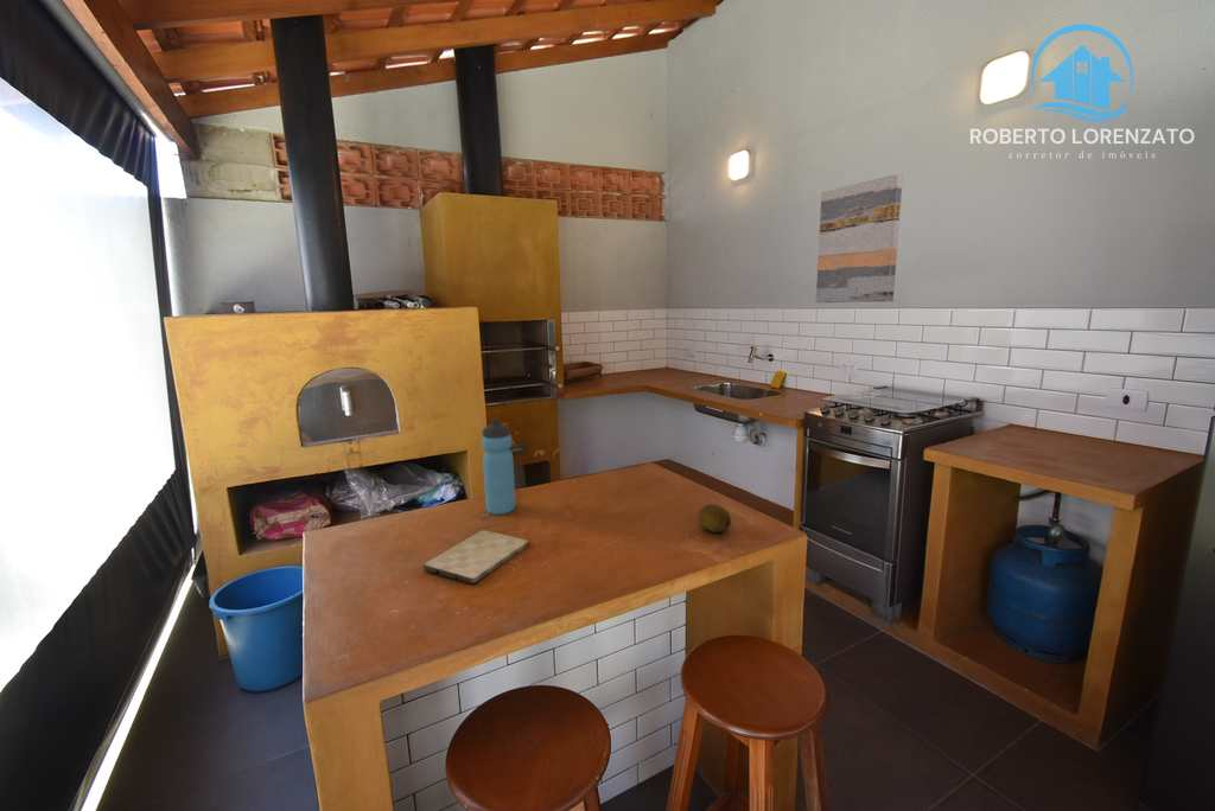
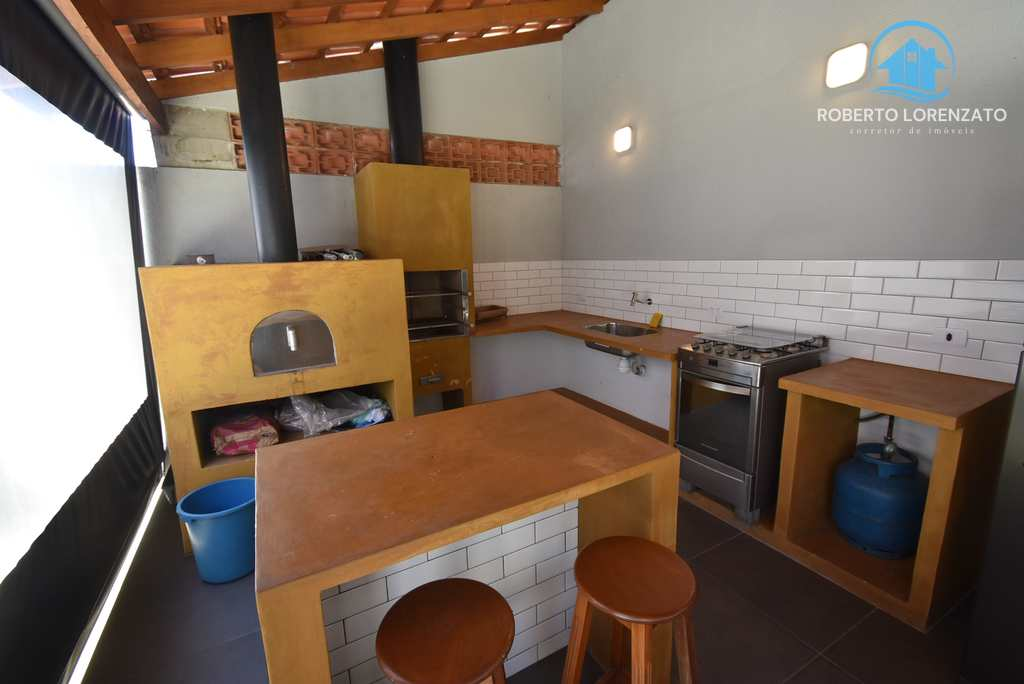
- cutting board [422,529,529,585]
- water bottle [481,419,516,516]
- wall art [815,173,904,304]
- fruit [698,503,732,534]
